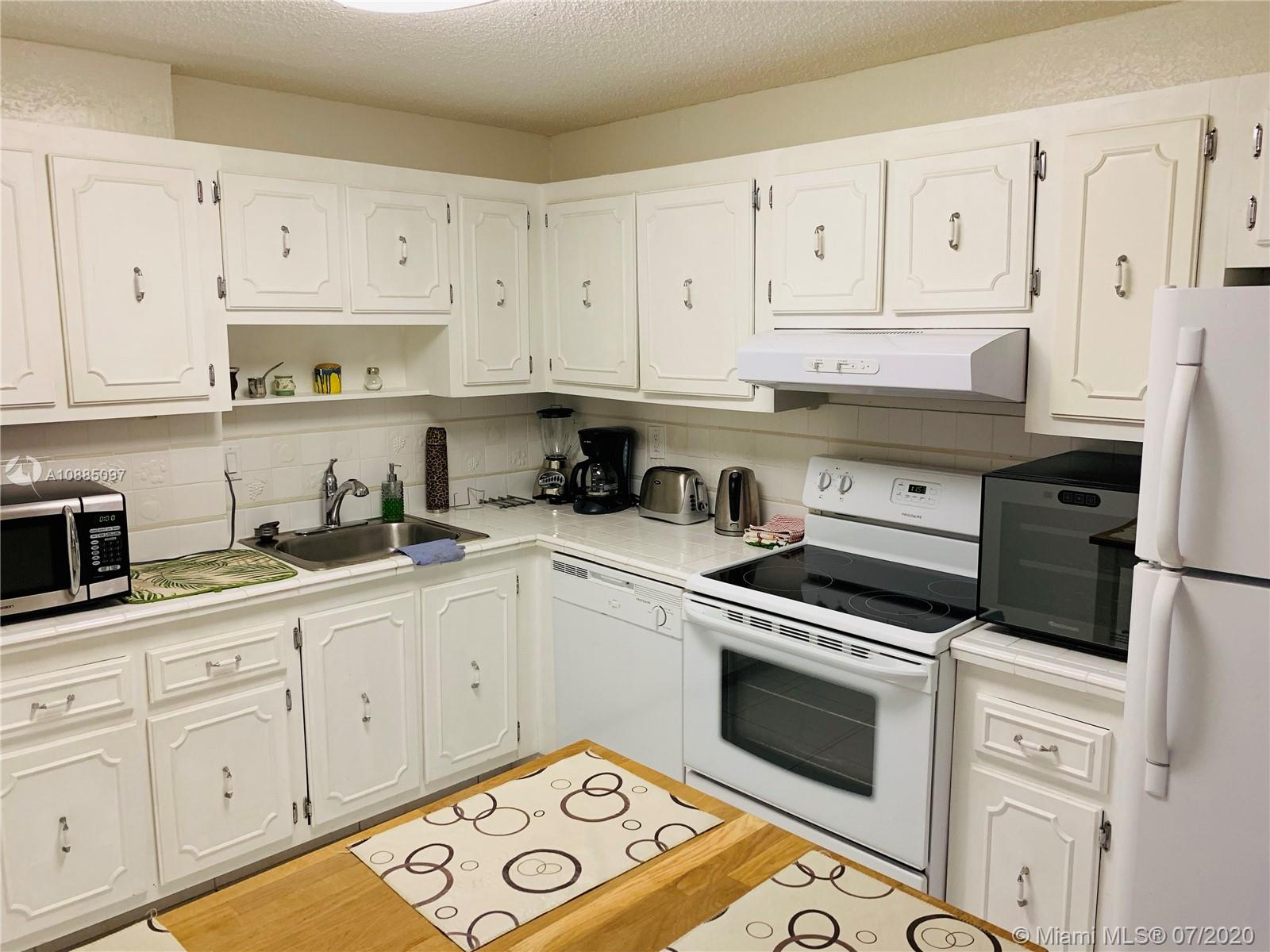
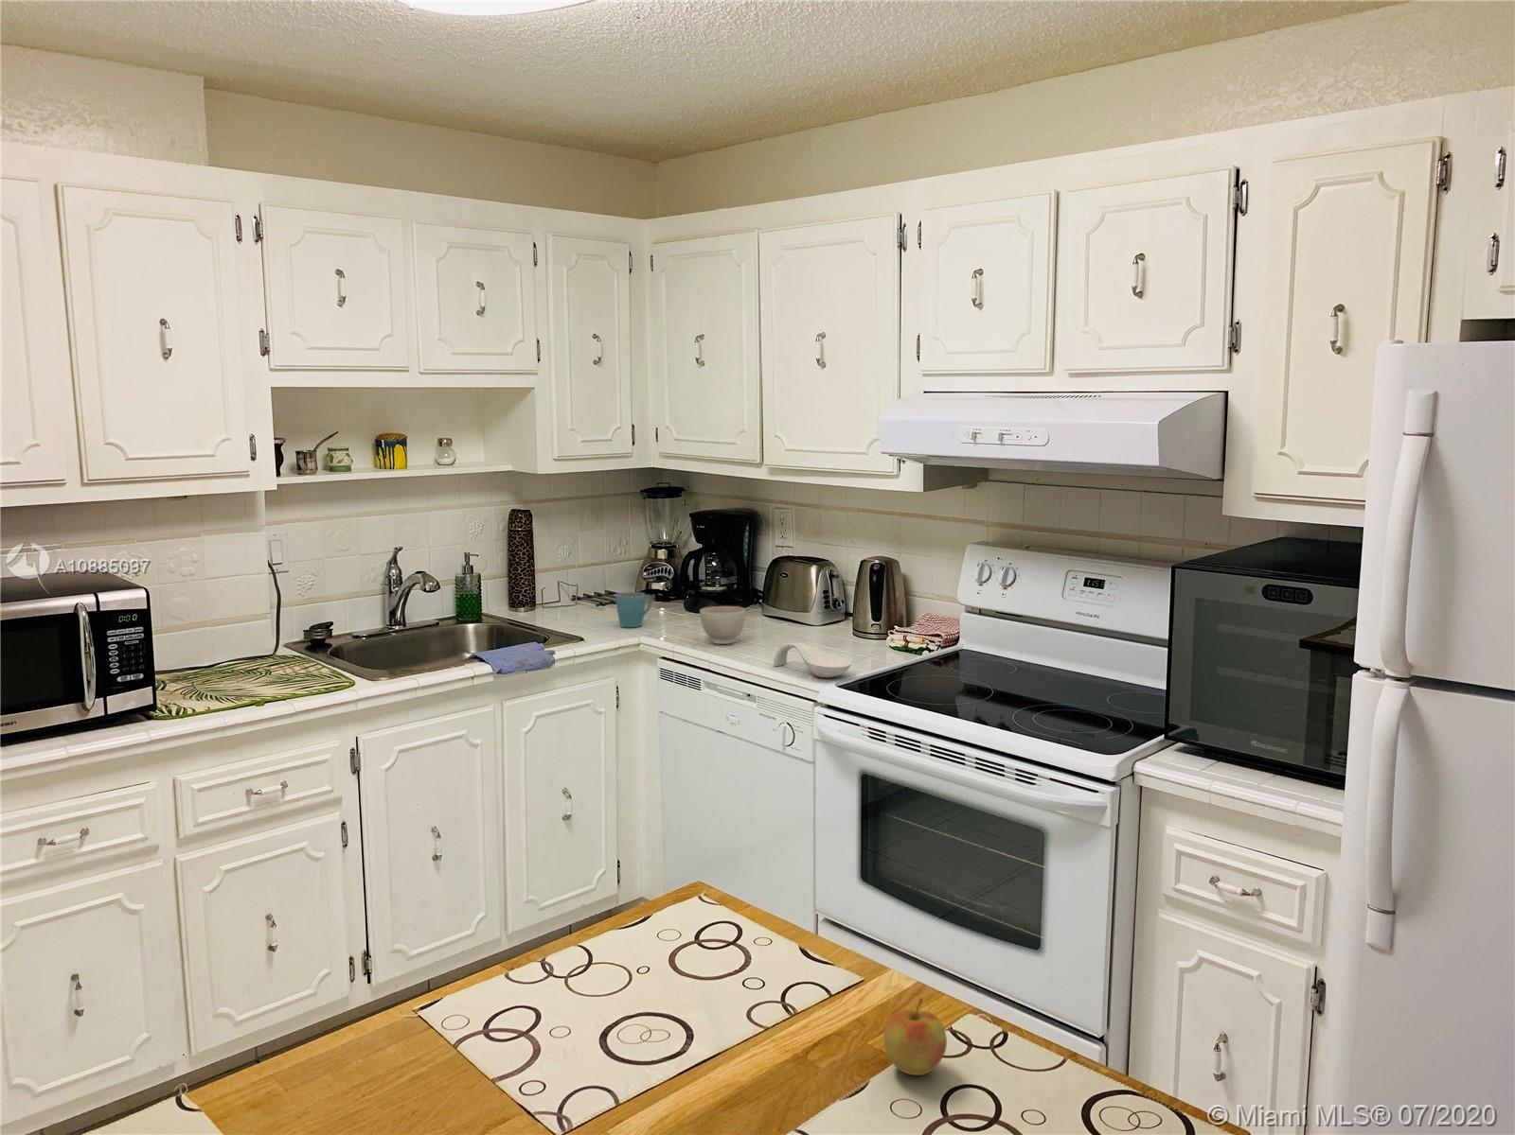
+ spoon rest [773,641,852,678]
+ mug [616,591,654,628]
+ apple [883,997,948,1077]
+ bowl [699,606,746,645]
